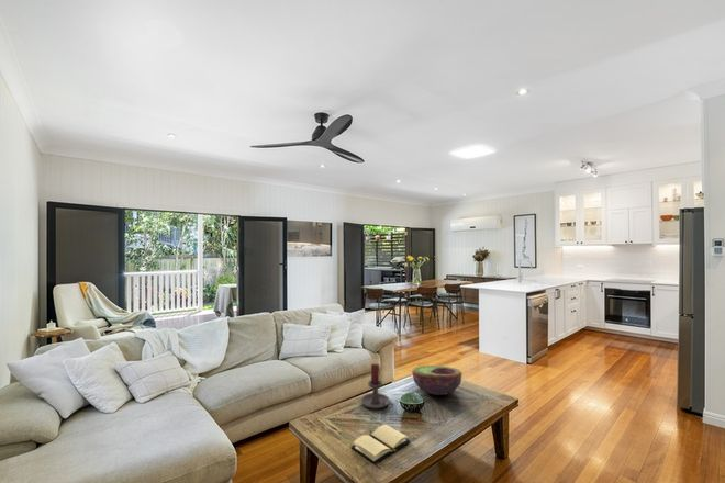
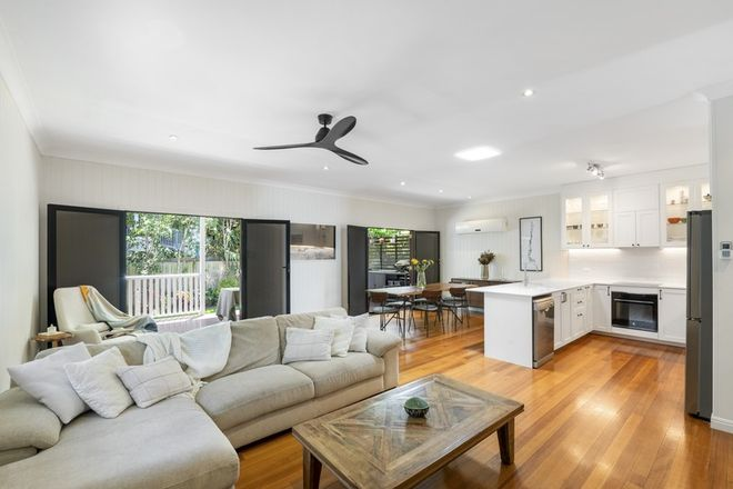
- book [349,424,412,465]
- bowl [411,364,464,396]
- candle holder [360,363,394,411]
